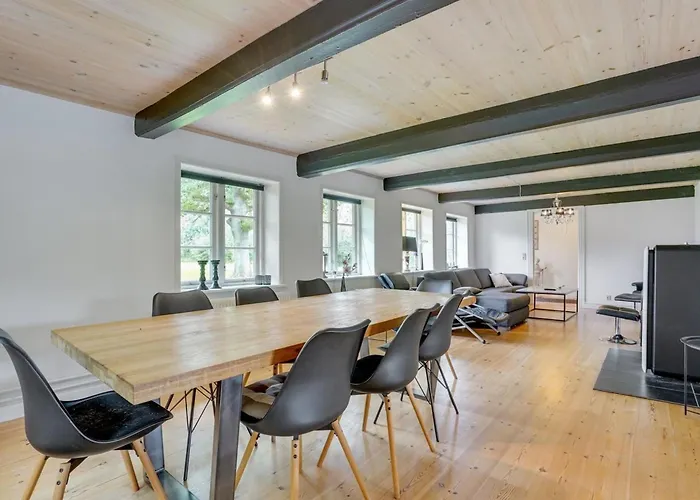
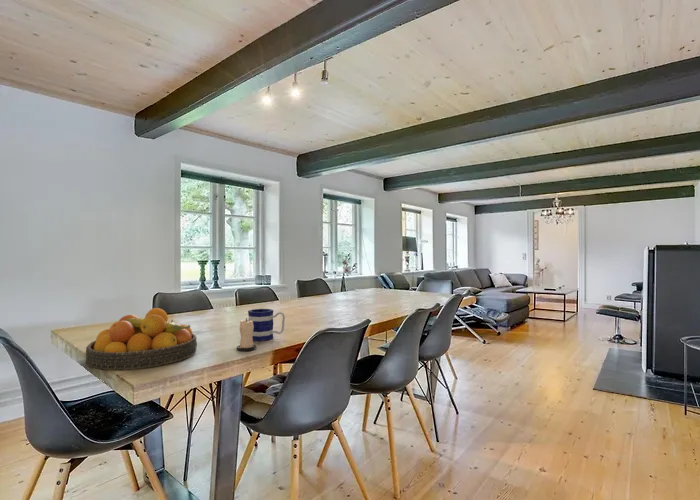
+ fruit bowl [85,307,198,371]
+ candle [236,317,257,352]
+ mug [247,308,286,342]
